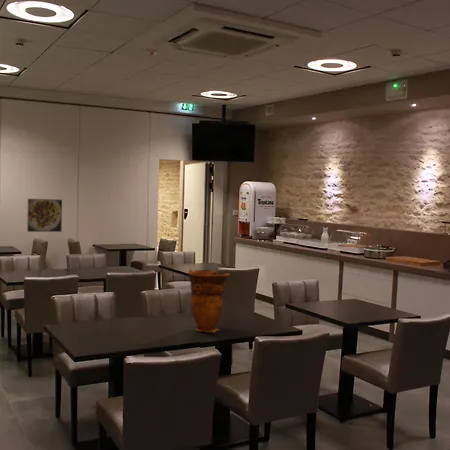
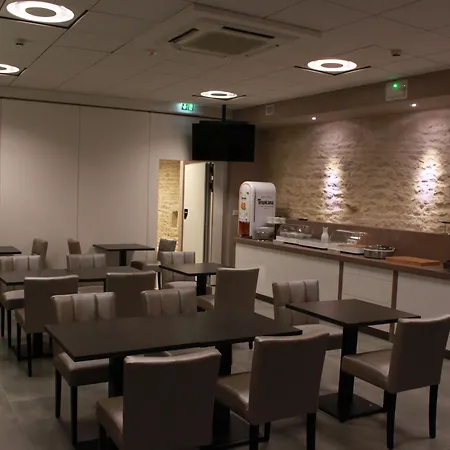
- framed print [26,198,63,233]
- decorative vase [187,268,231,333]
